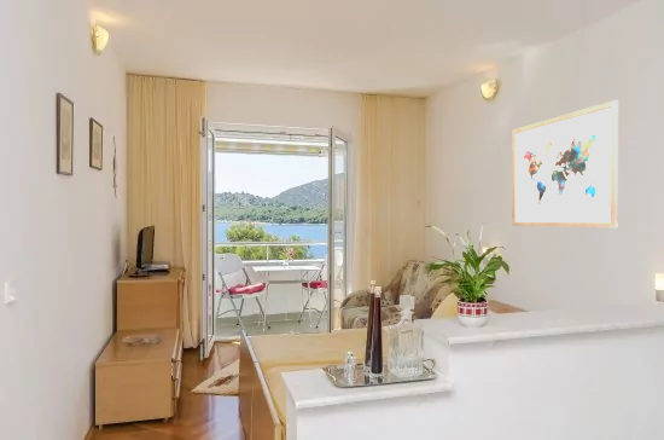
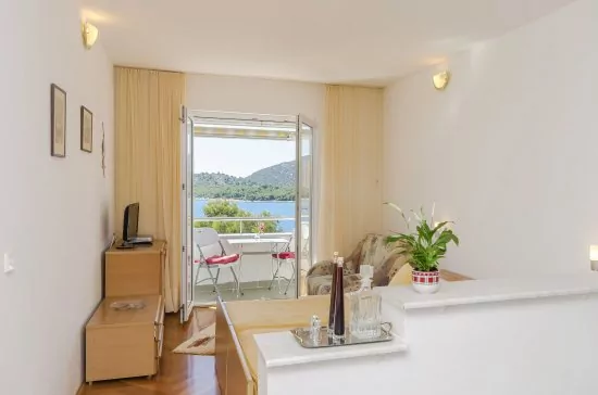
- wall art [511,99,619,228]
